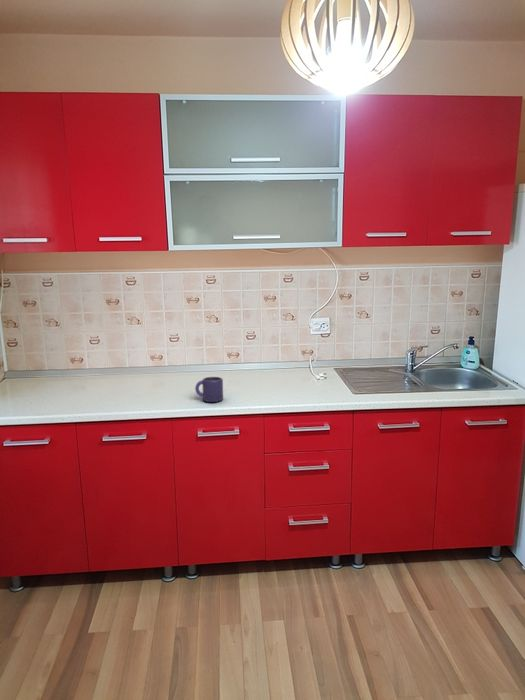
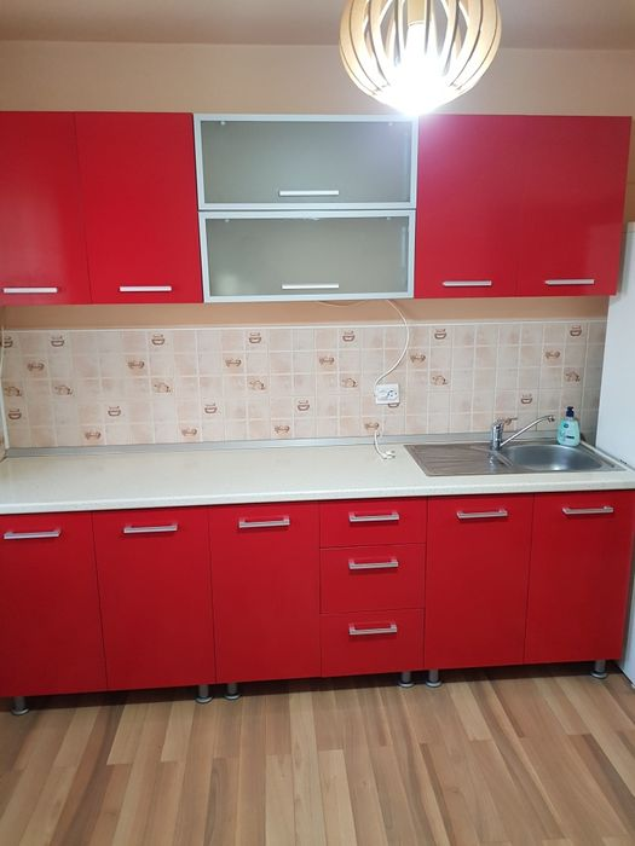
- mug [194,376,224,403]
